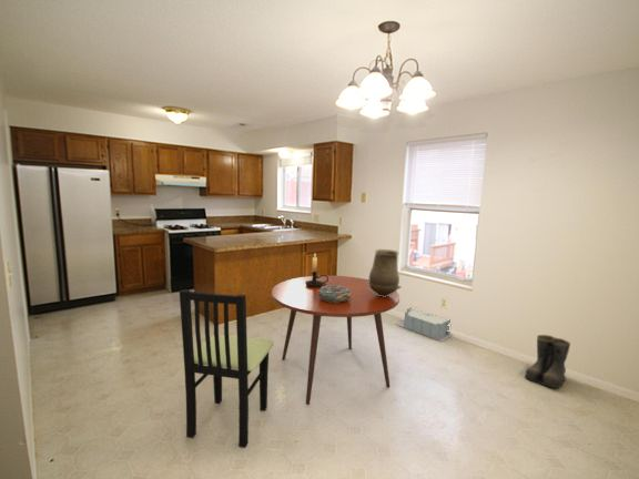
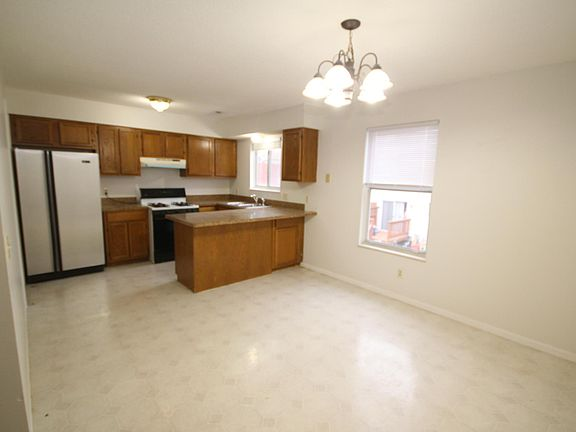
- dining chair [179,288,274,449]
- storage bin [394,306,454,343]
- vase [367,248,403,297]
- dining table [271,275,400,406]
- boots [524,334,571,389]
- candle holder [305,253,328,287]
- decorative bowl [318,285,352,303]
